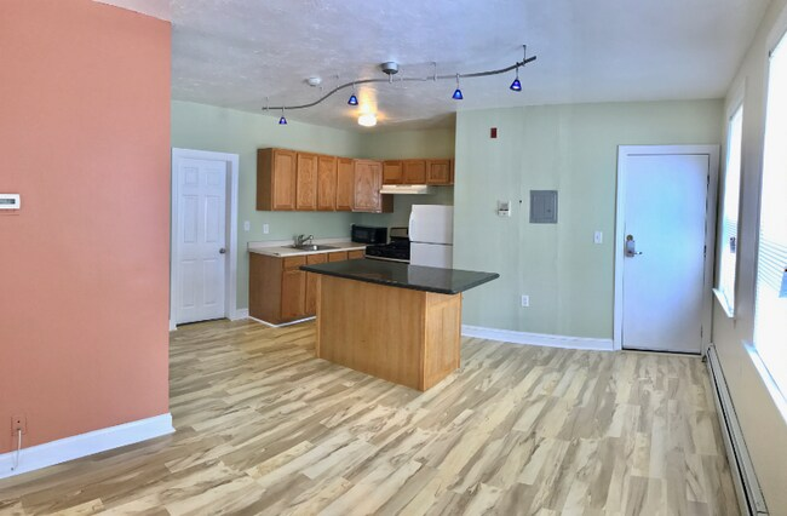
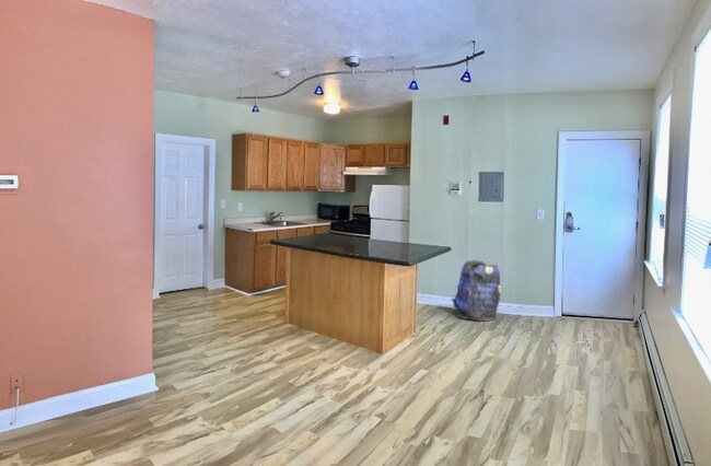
+ backpack [451,259,502,322]
